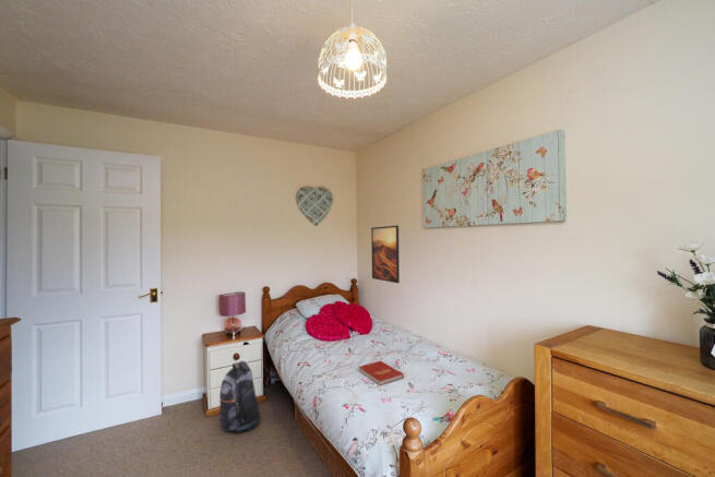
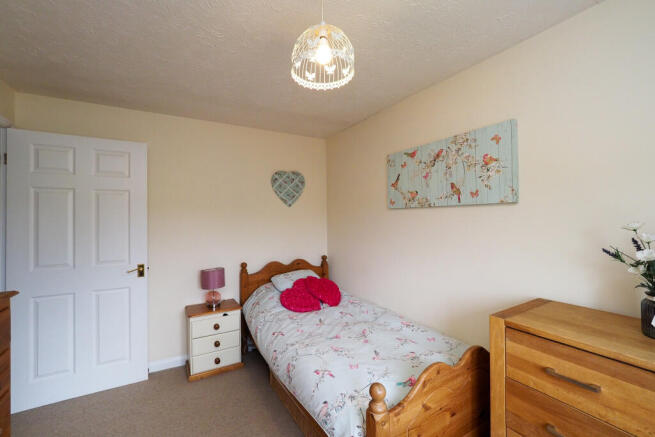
- backpack [218,360,261,433]
- book [358,360,405,386]
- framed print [370,225,401,284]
